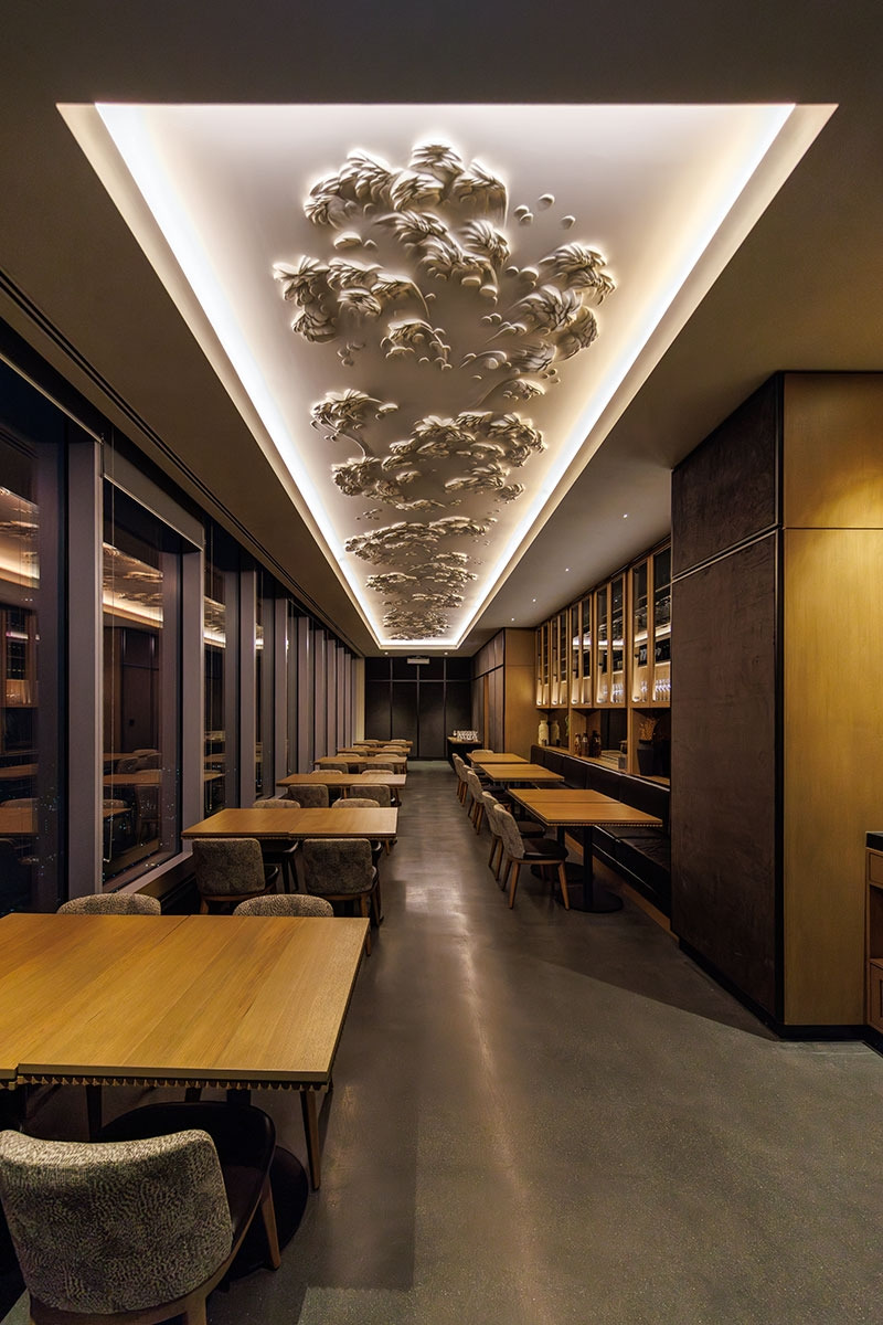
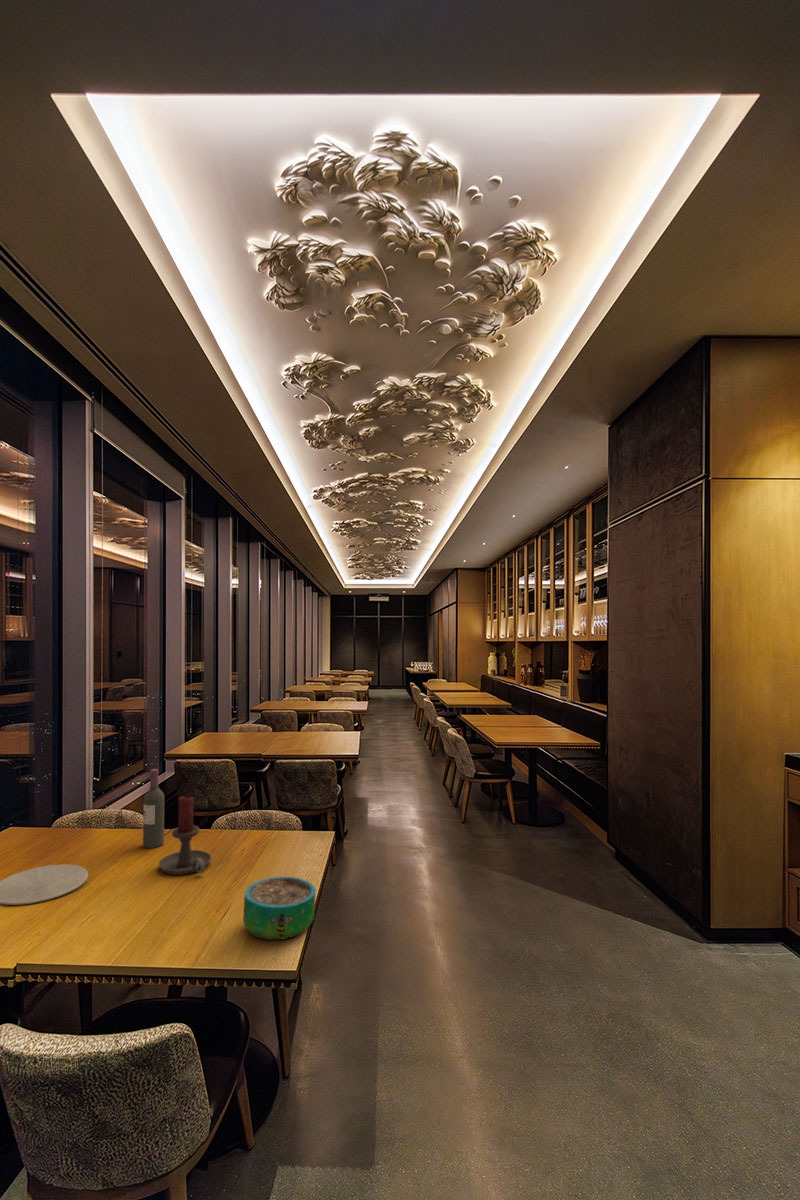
+ candle holder [158,796,212,876]
+ wine bottle [142,768,165,849]
+ plate [0,864,89,906]
+ decorative bowl [242,875,317,941]
